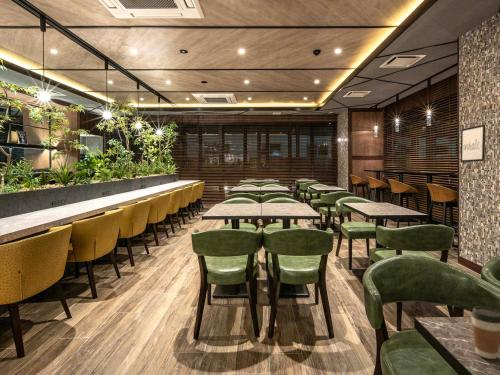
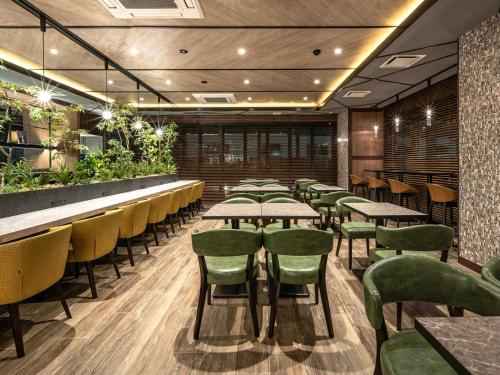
- coffee cup [470,305,500,360]
- wall art [460,123,486,163]
